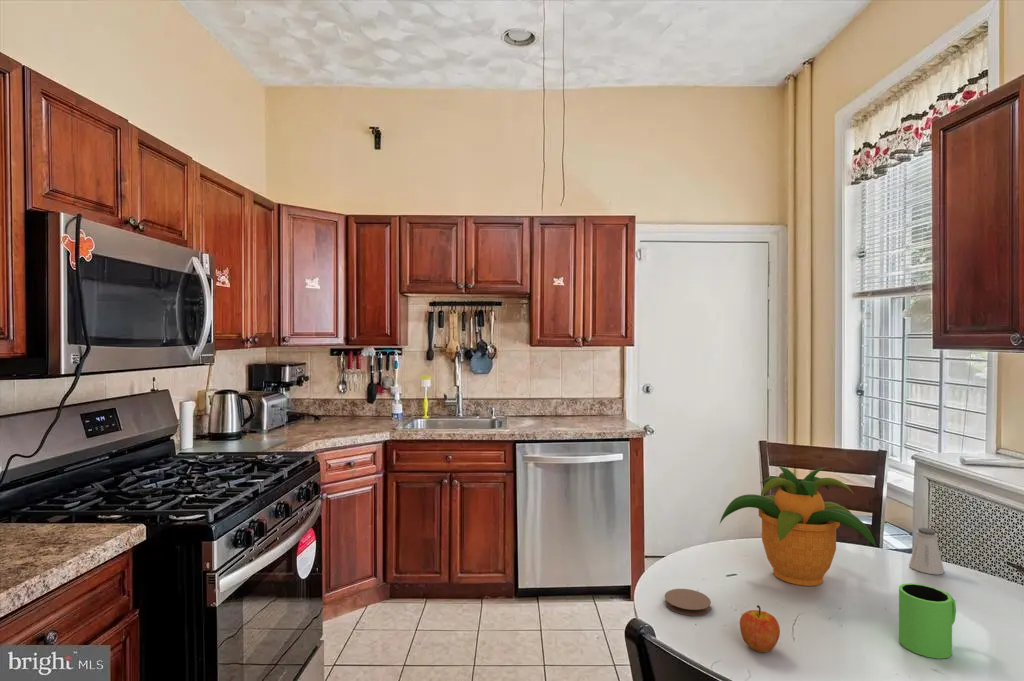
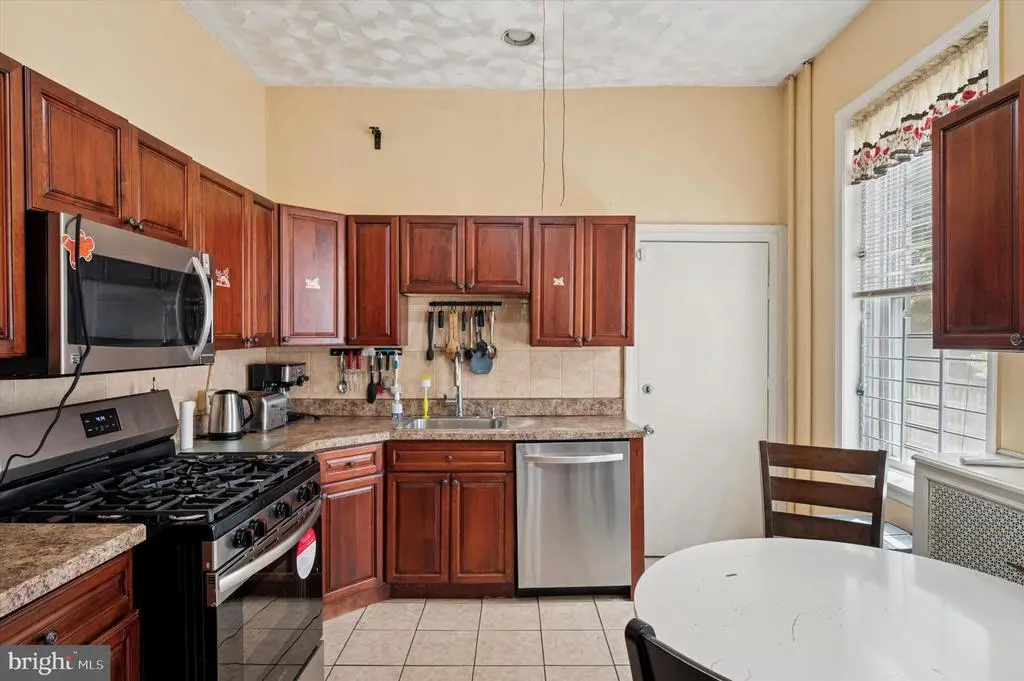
- coaster [664,588,712,617]
- potted plant [718,465,877,587]
- mug [898,582,957,660]
- apple [739,604,781,653]
- saltshaker [908,527,945,576]
